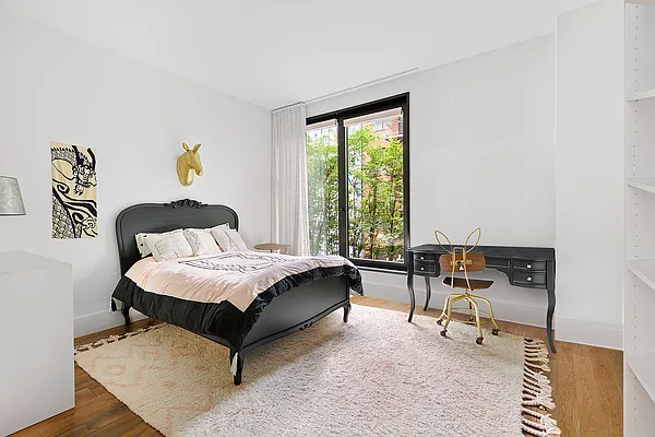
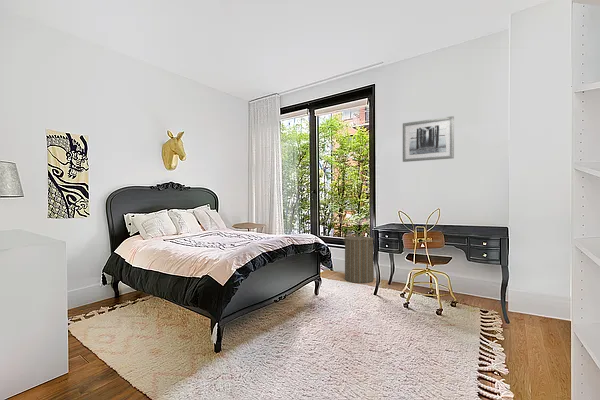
+ laundry hamper [342,230,375,284]
+ wall art [402,115,455,163]
